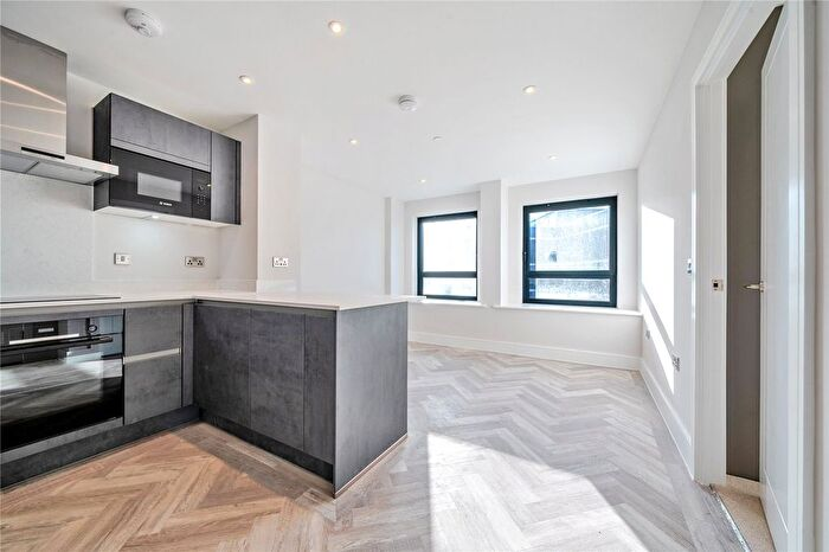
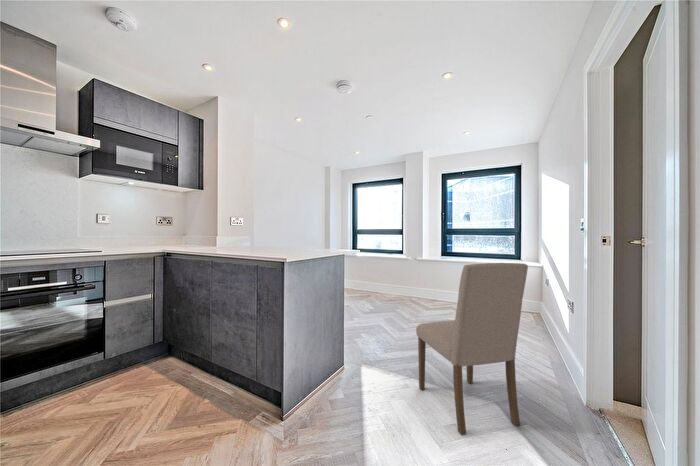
+ dining chair [415,262,529,436]
